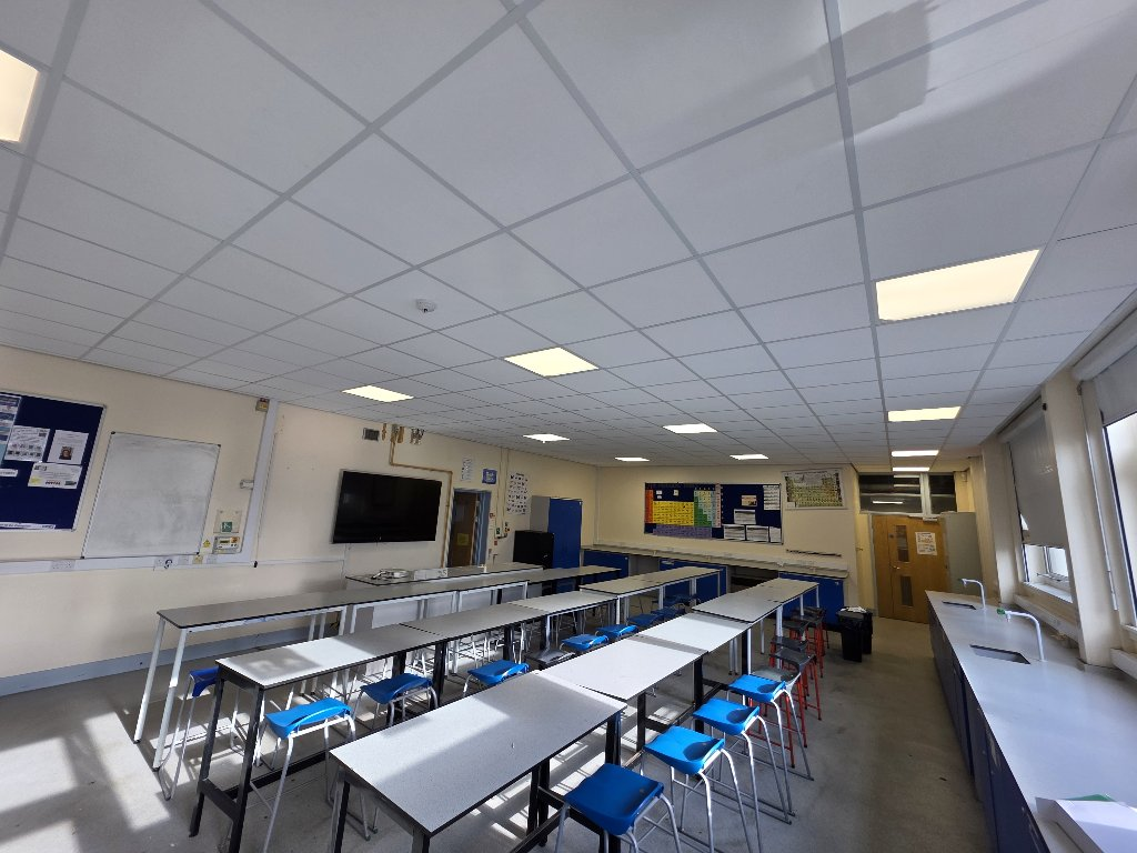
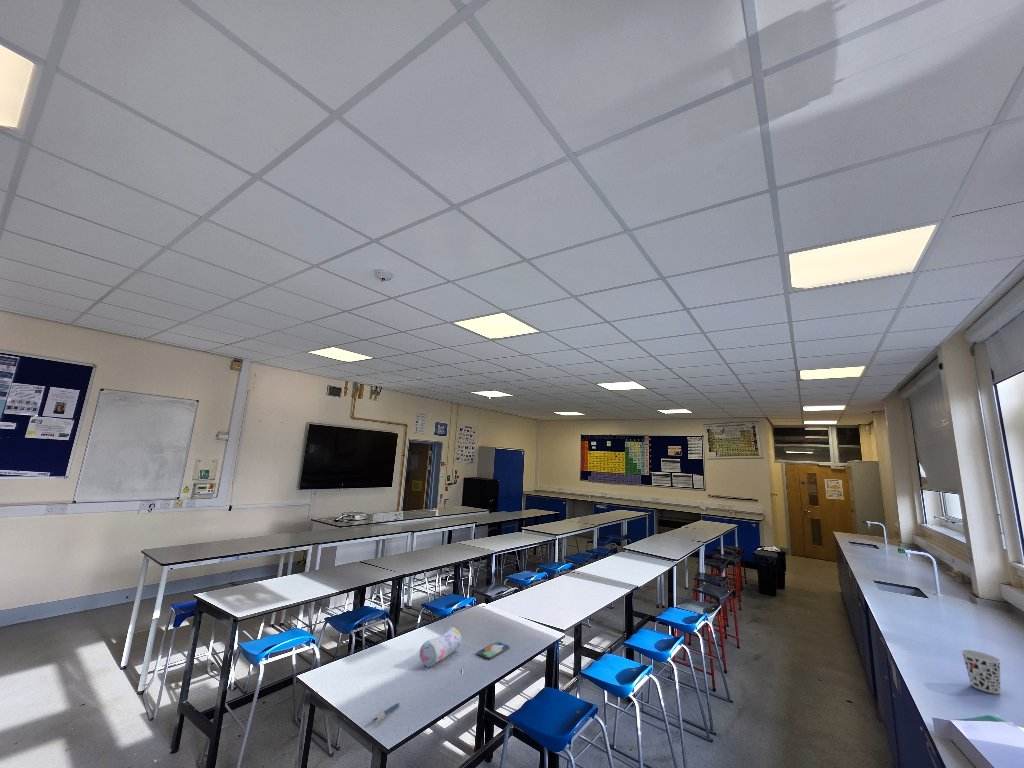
+ cup [960,649,1002,695]
+ pen [370,702,401,724]
+ pencil case [419,626,462,668]
+ smartphone [476,641,510,660]
